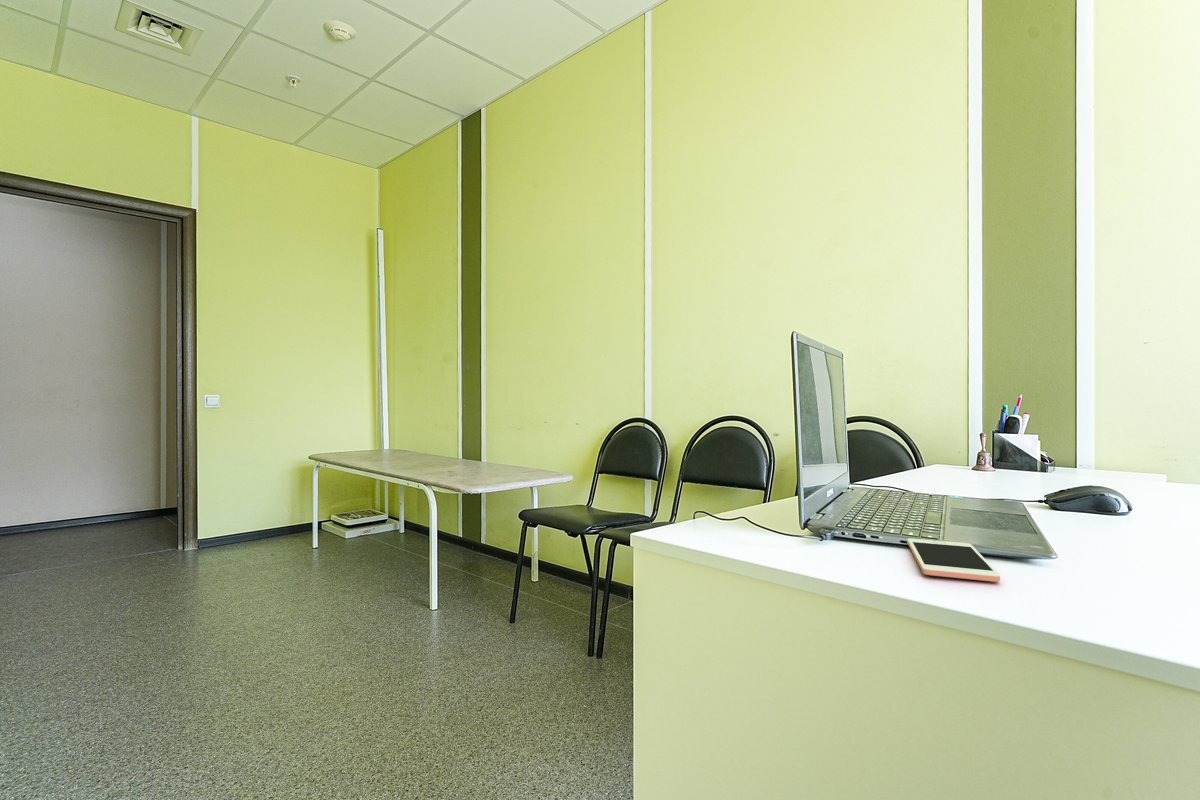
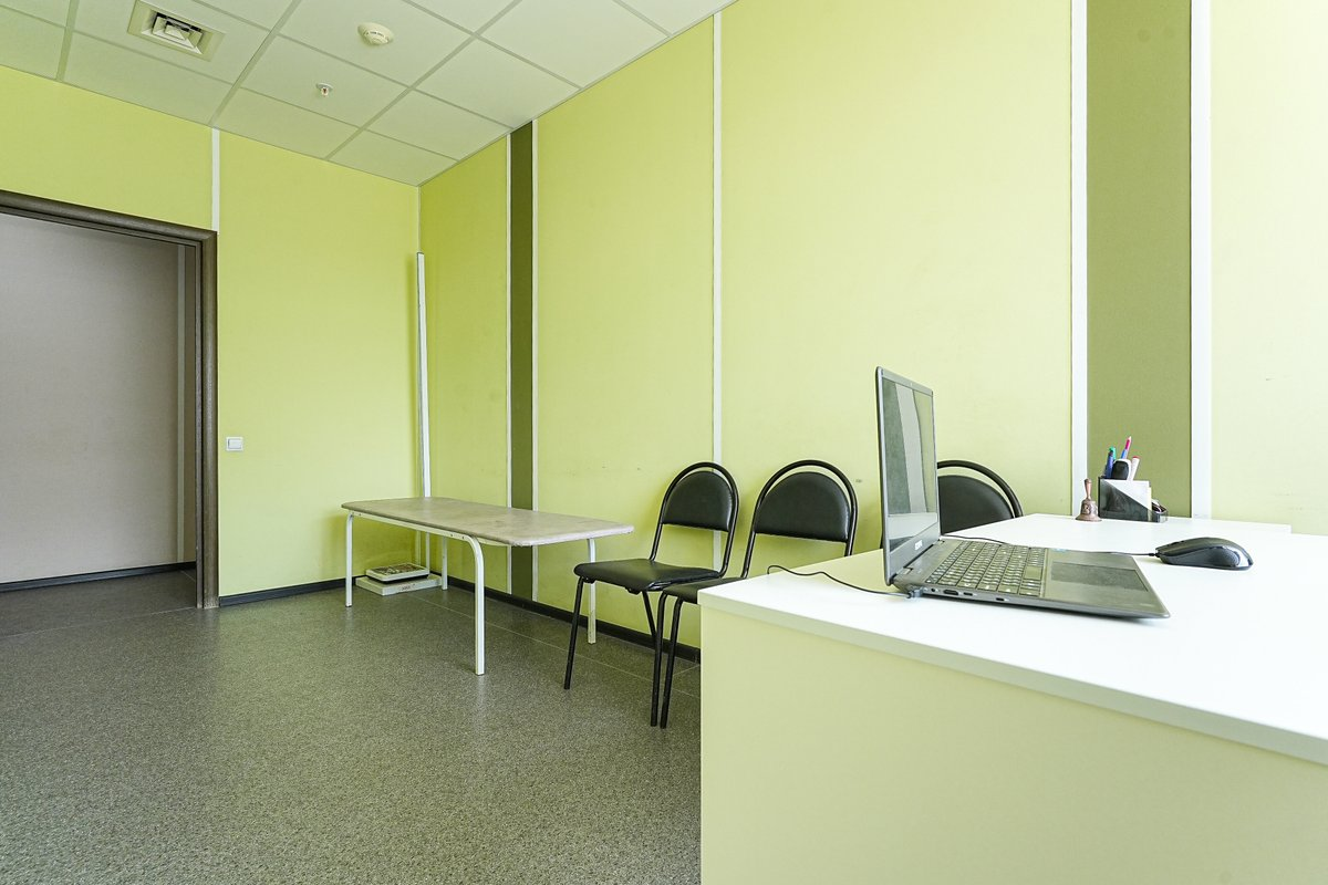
- cell phone [906,537,1001,583]
